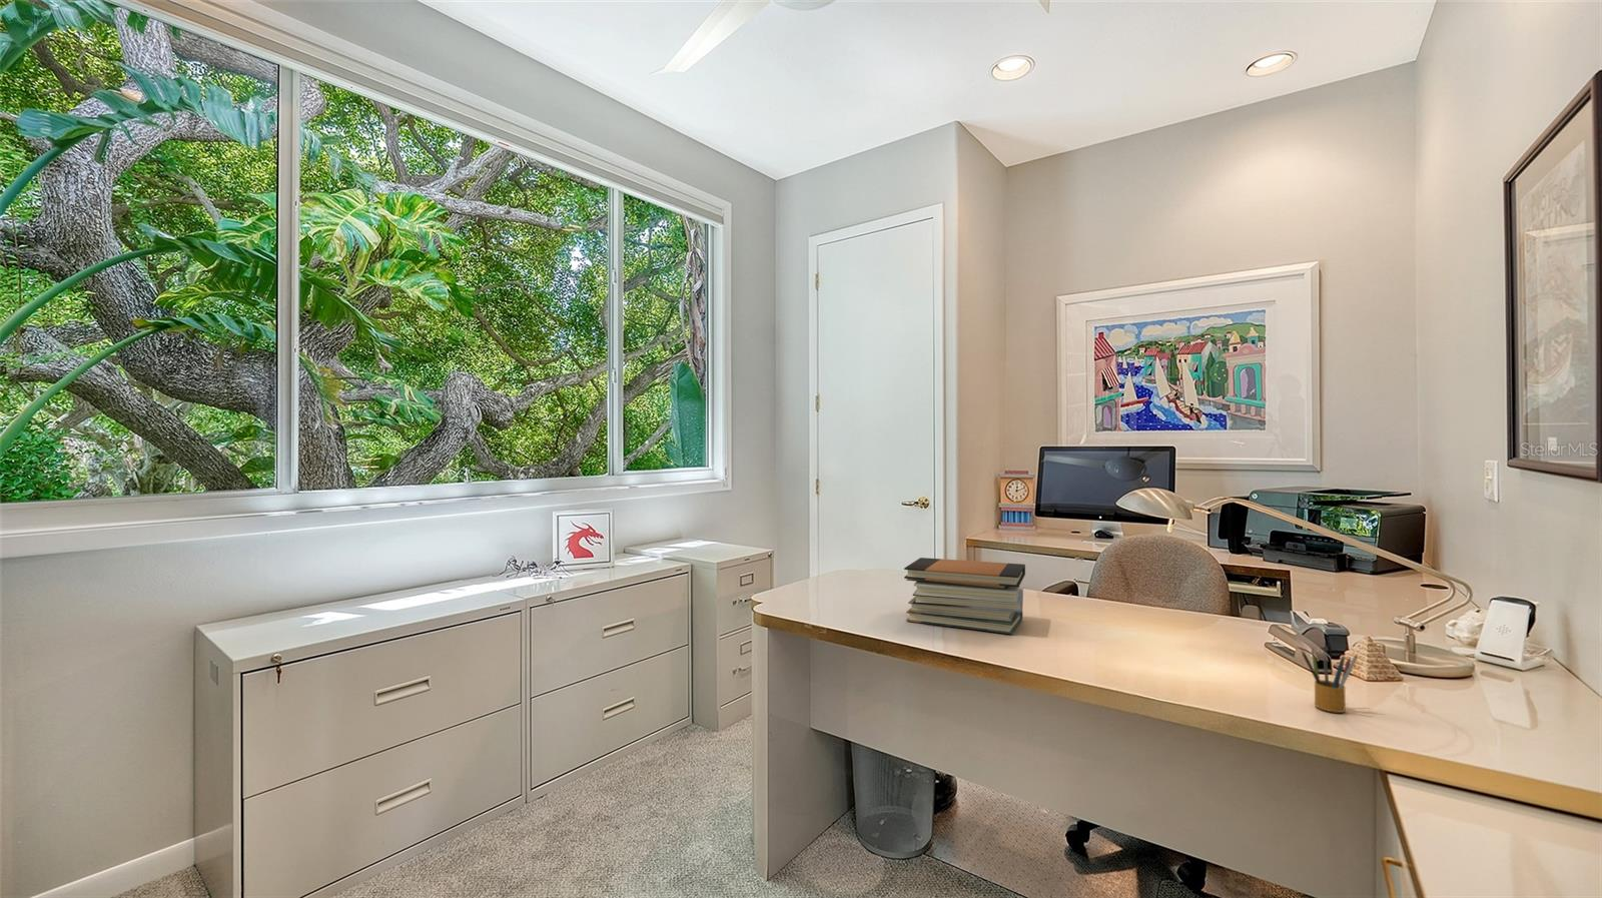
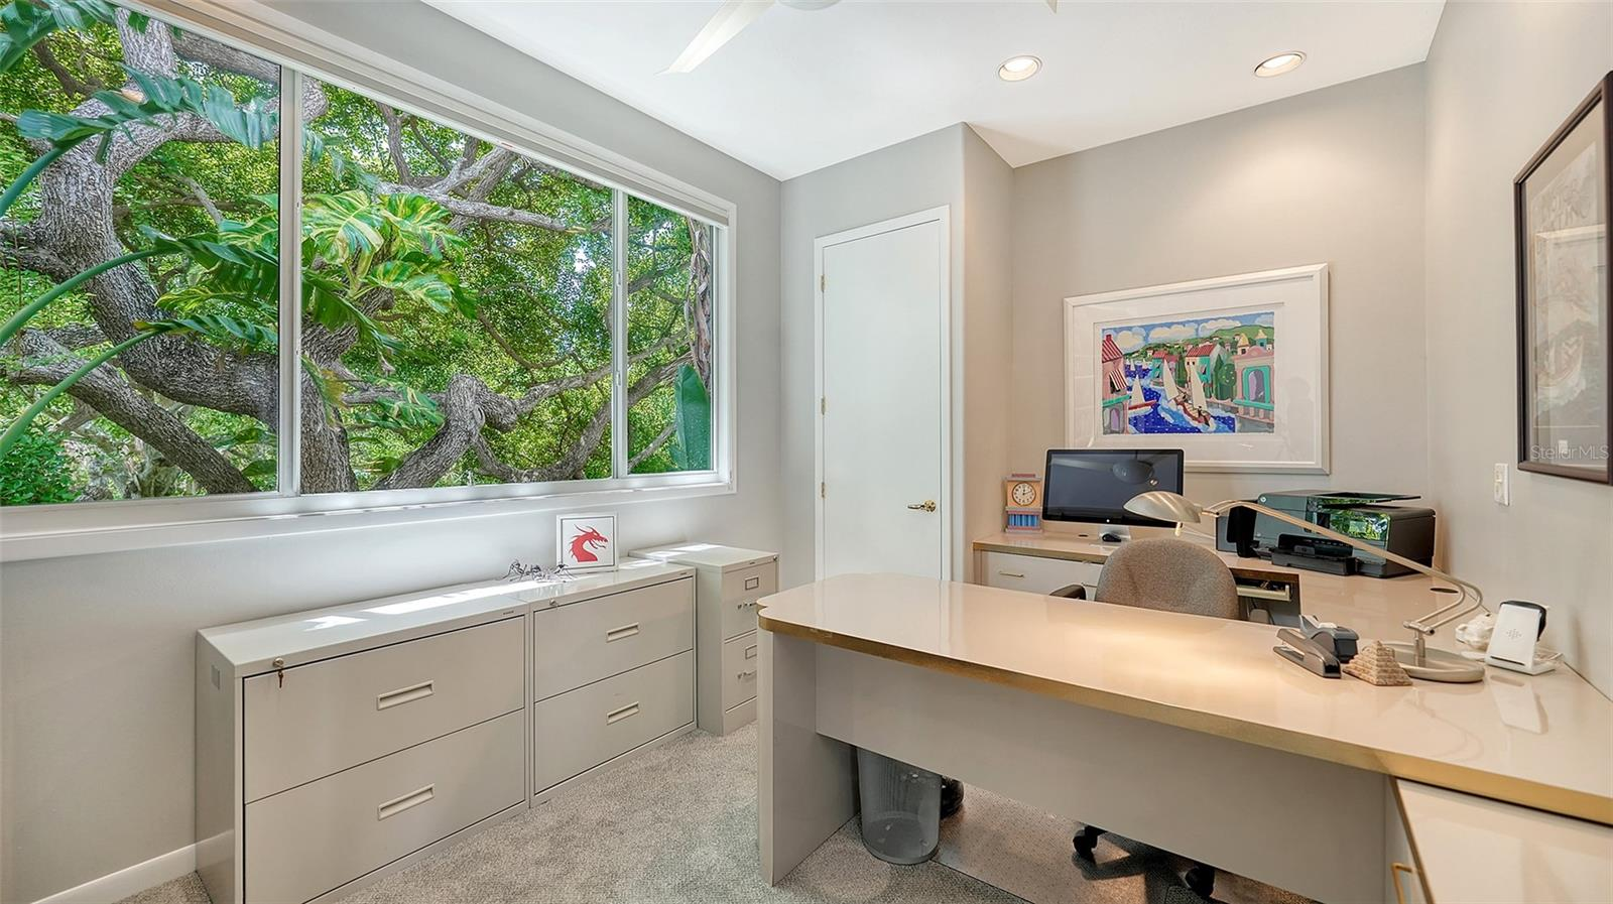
- pencil box [1301,647,1359,714]
- book stack [903,557,1027,635]
